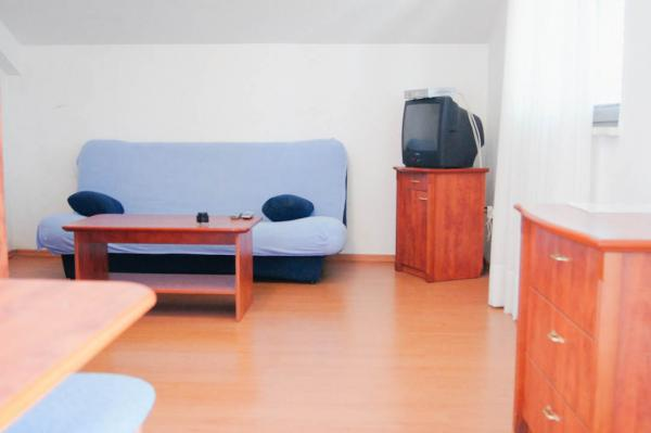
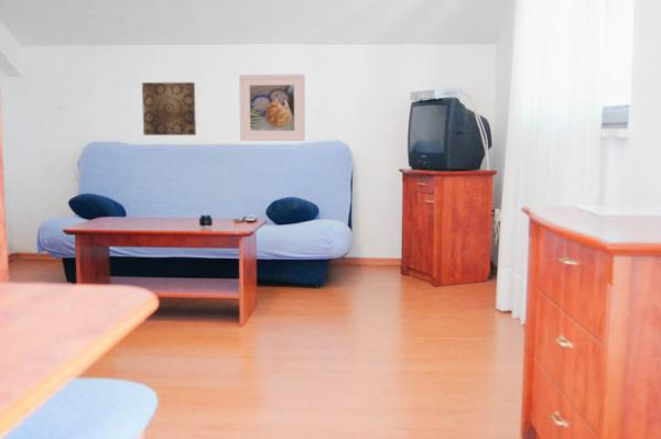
+ wall art [141,81,197,136]
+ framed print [238,74,306,142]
